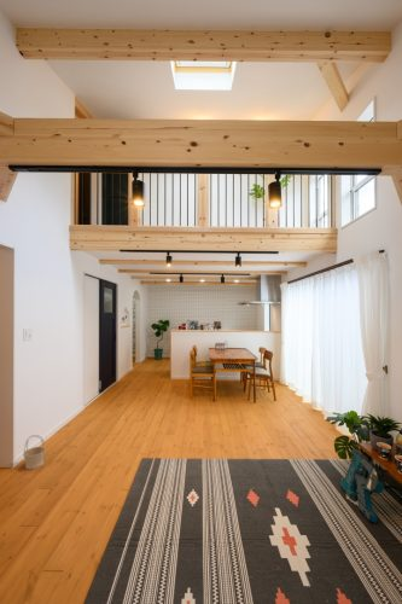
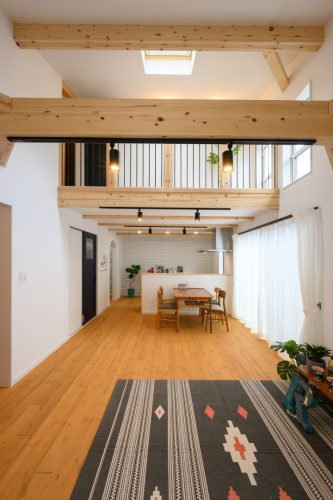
- basket [22,434,47,470]
